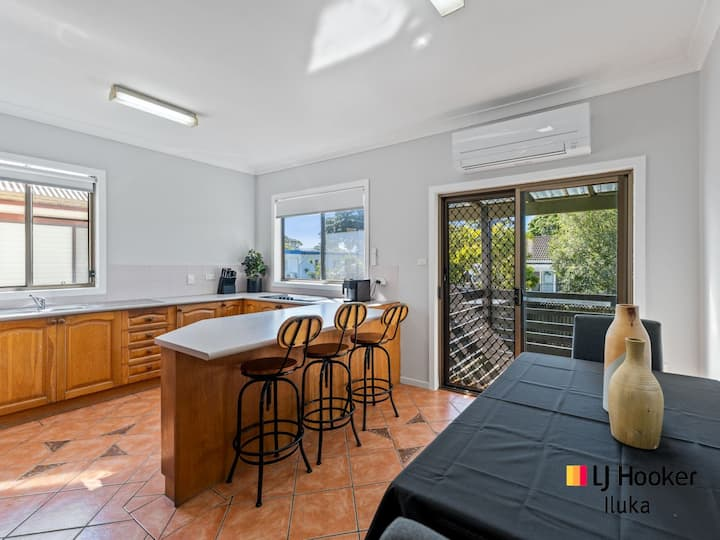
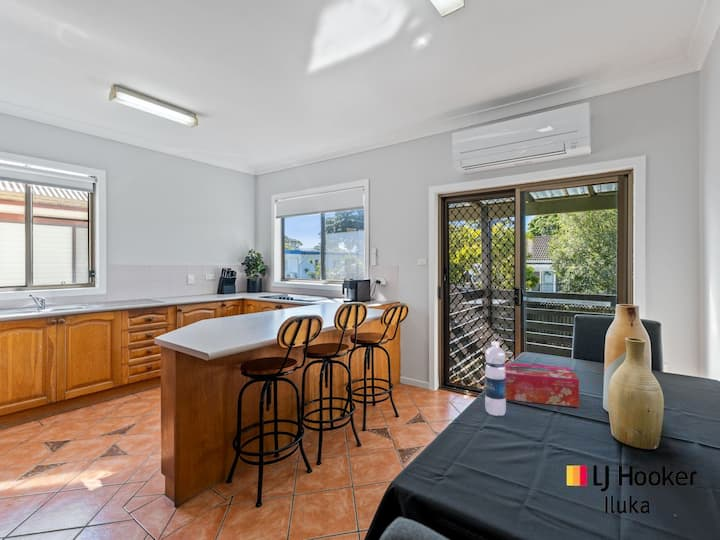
+ tissue box [504,362,580,408]
+ water bottle [484,340,507,417]
